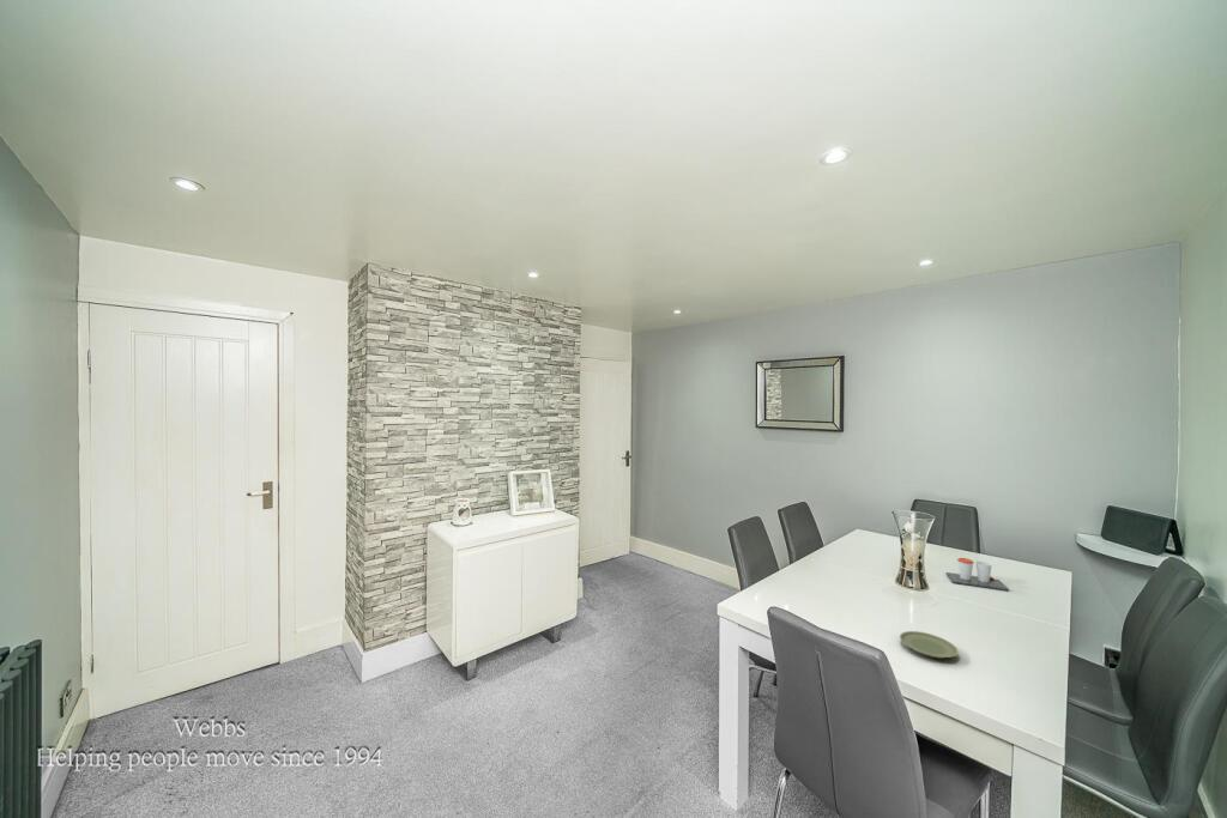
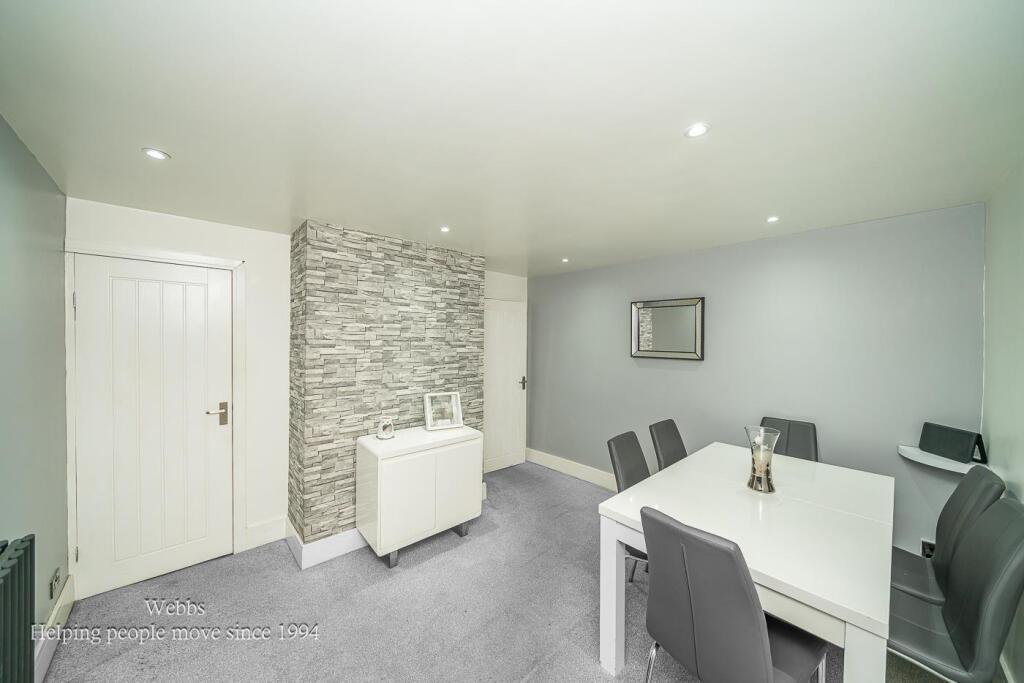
- plate [899,630,960,660]
- cup [944,557,1010,592]
